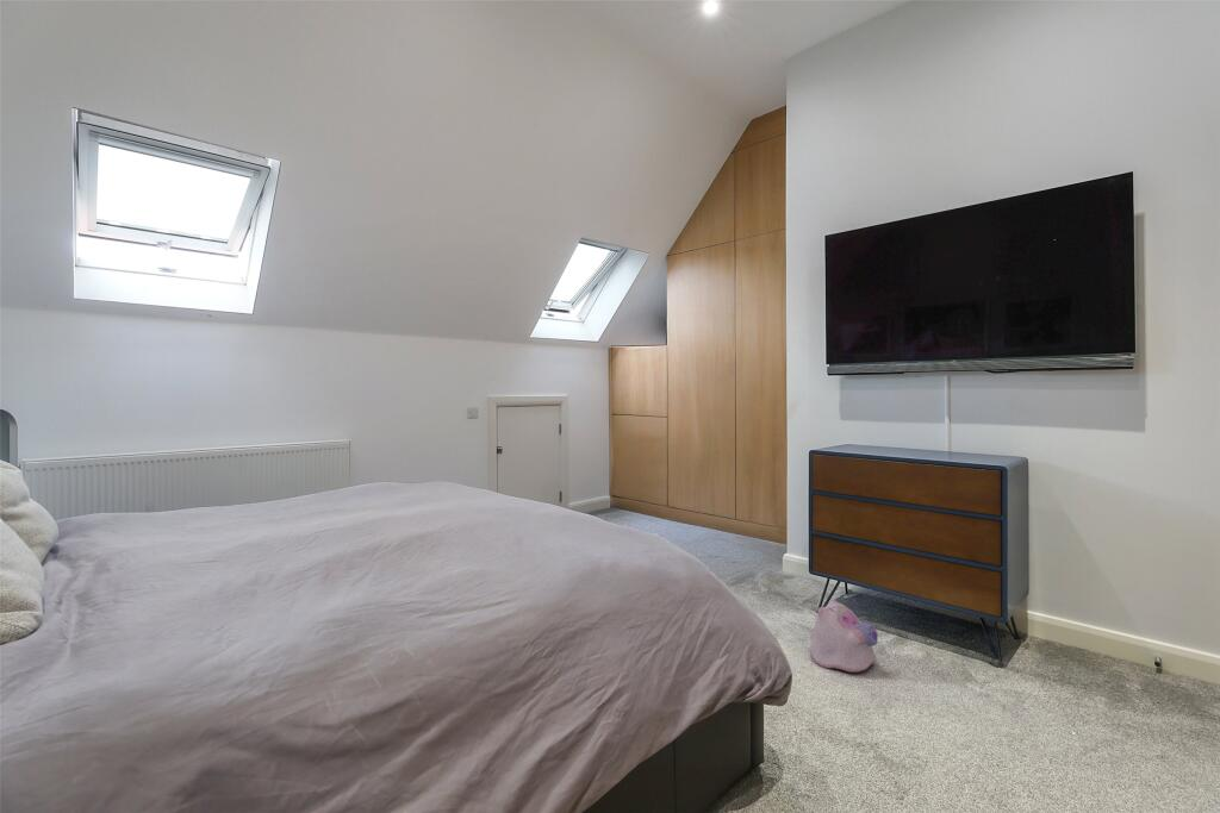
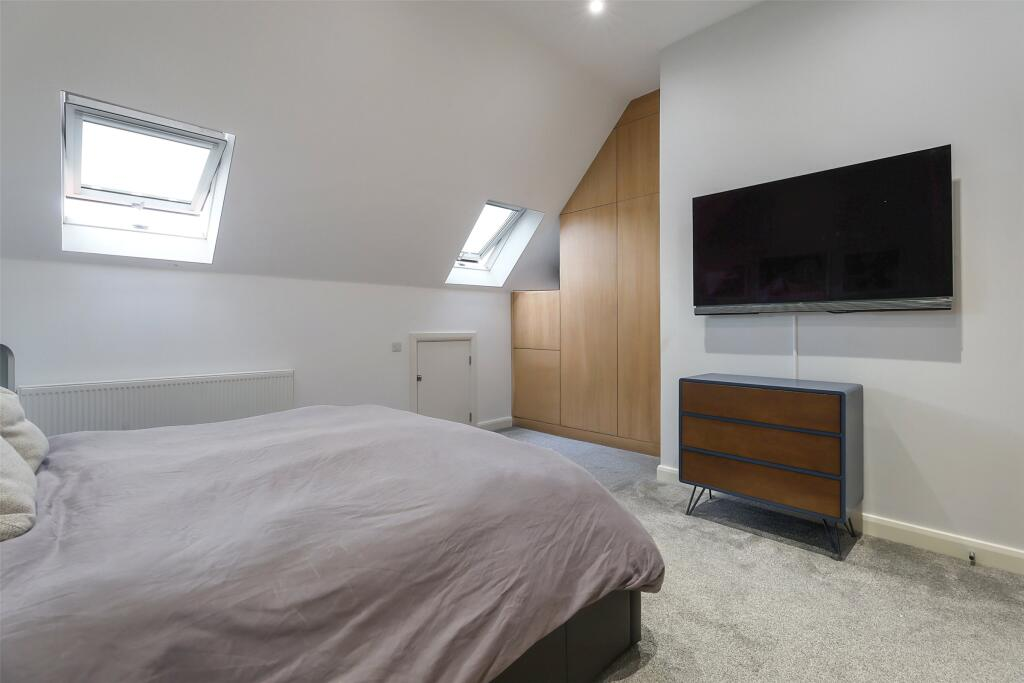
- plush toy [809,599,879,674]
